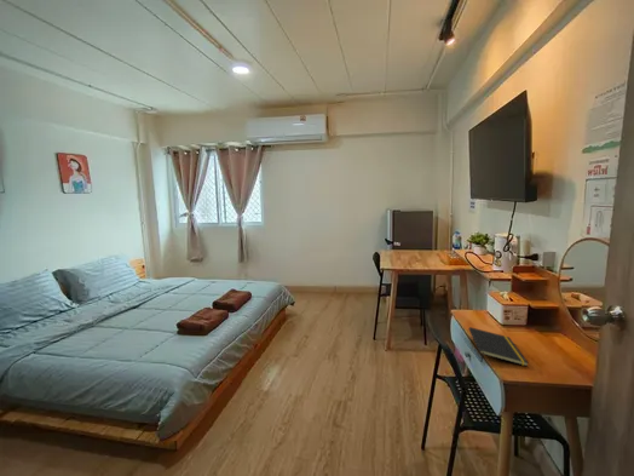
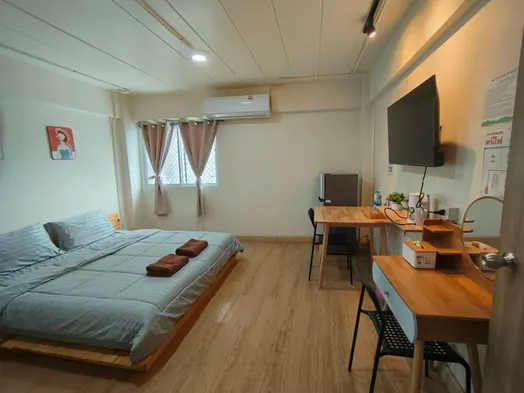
- notepad [468,326,530,367]
